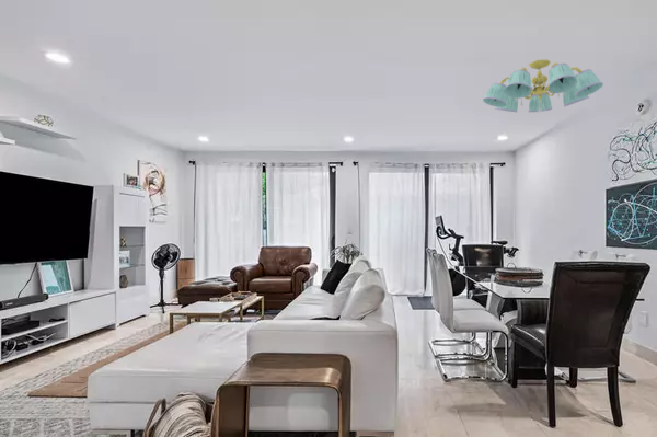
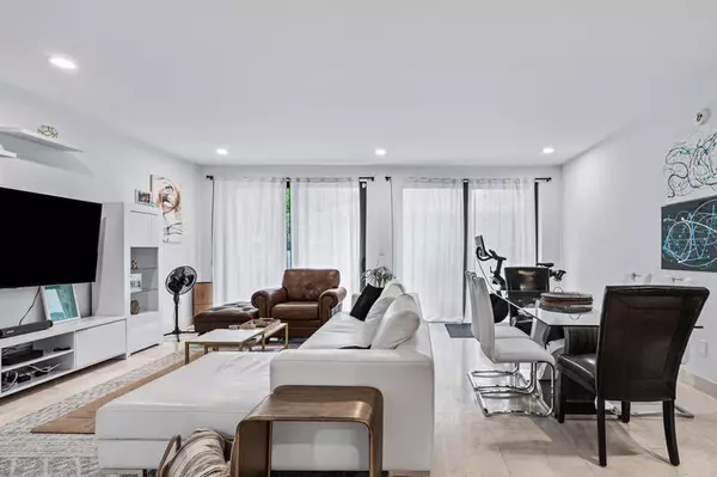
- chandelier [482,58,604,113]
